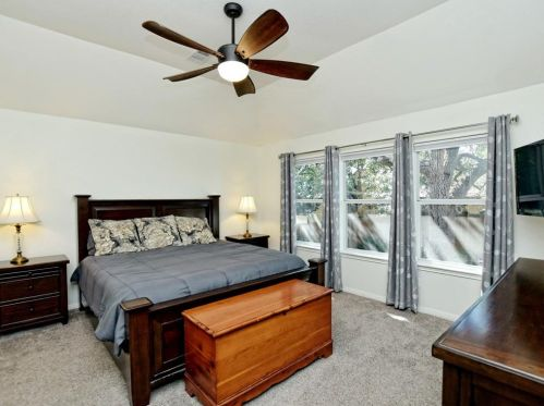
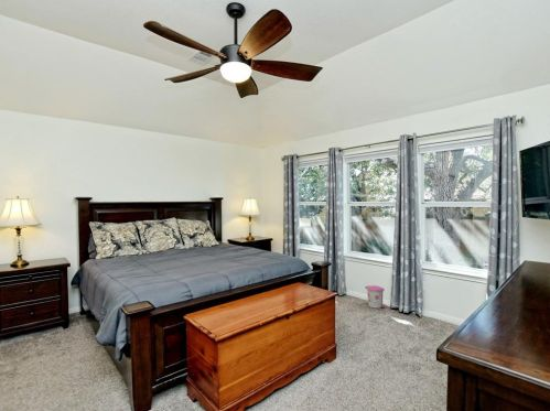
+ trash can [364,284,387,310]
